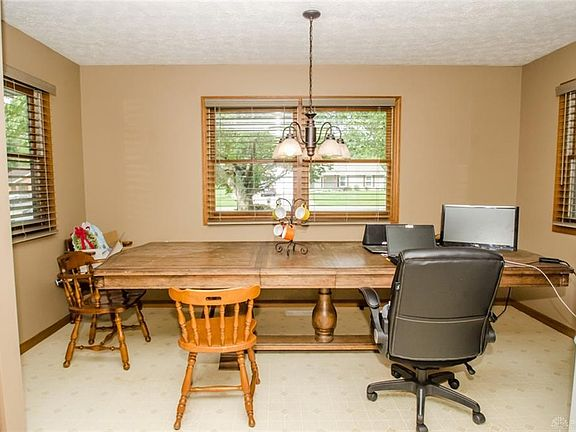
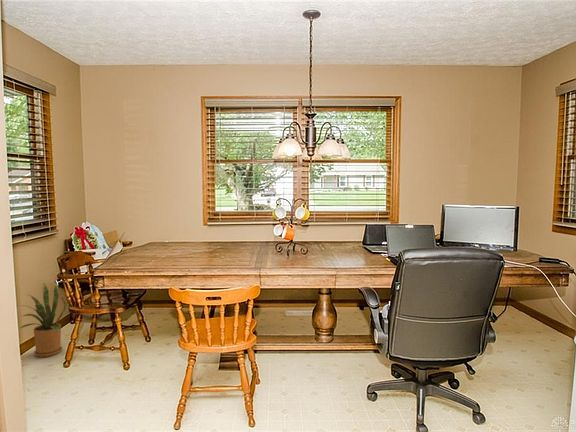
+ house plant [17,281,67,358]
